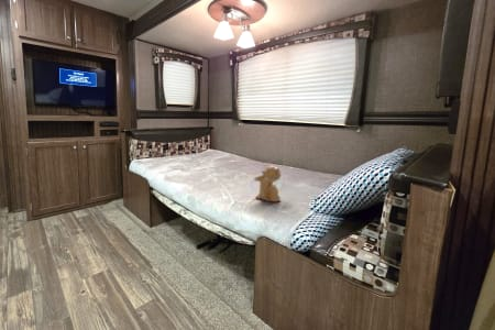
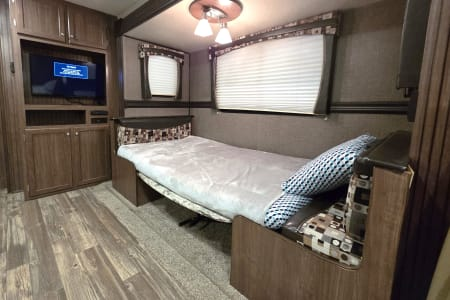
- teddy bear [253,165,282,204]
